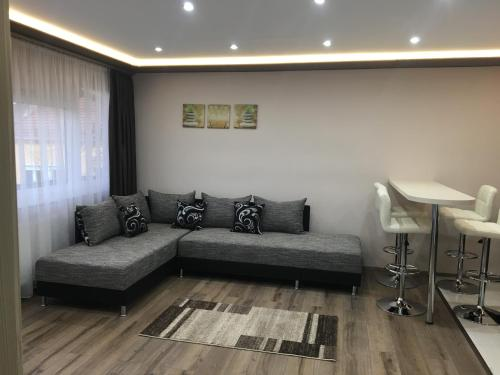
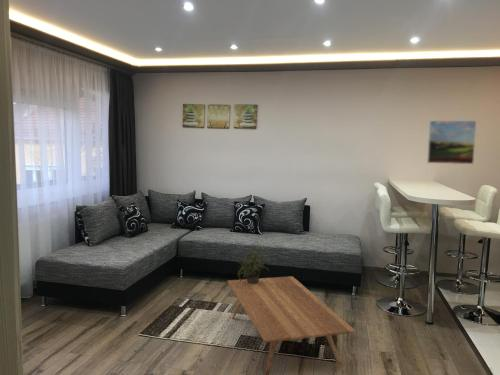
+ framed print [426,120,477,165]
+ potted plant [237,242,271,283]
+ coffee table [226,275,357,375]
